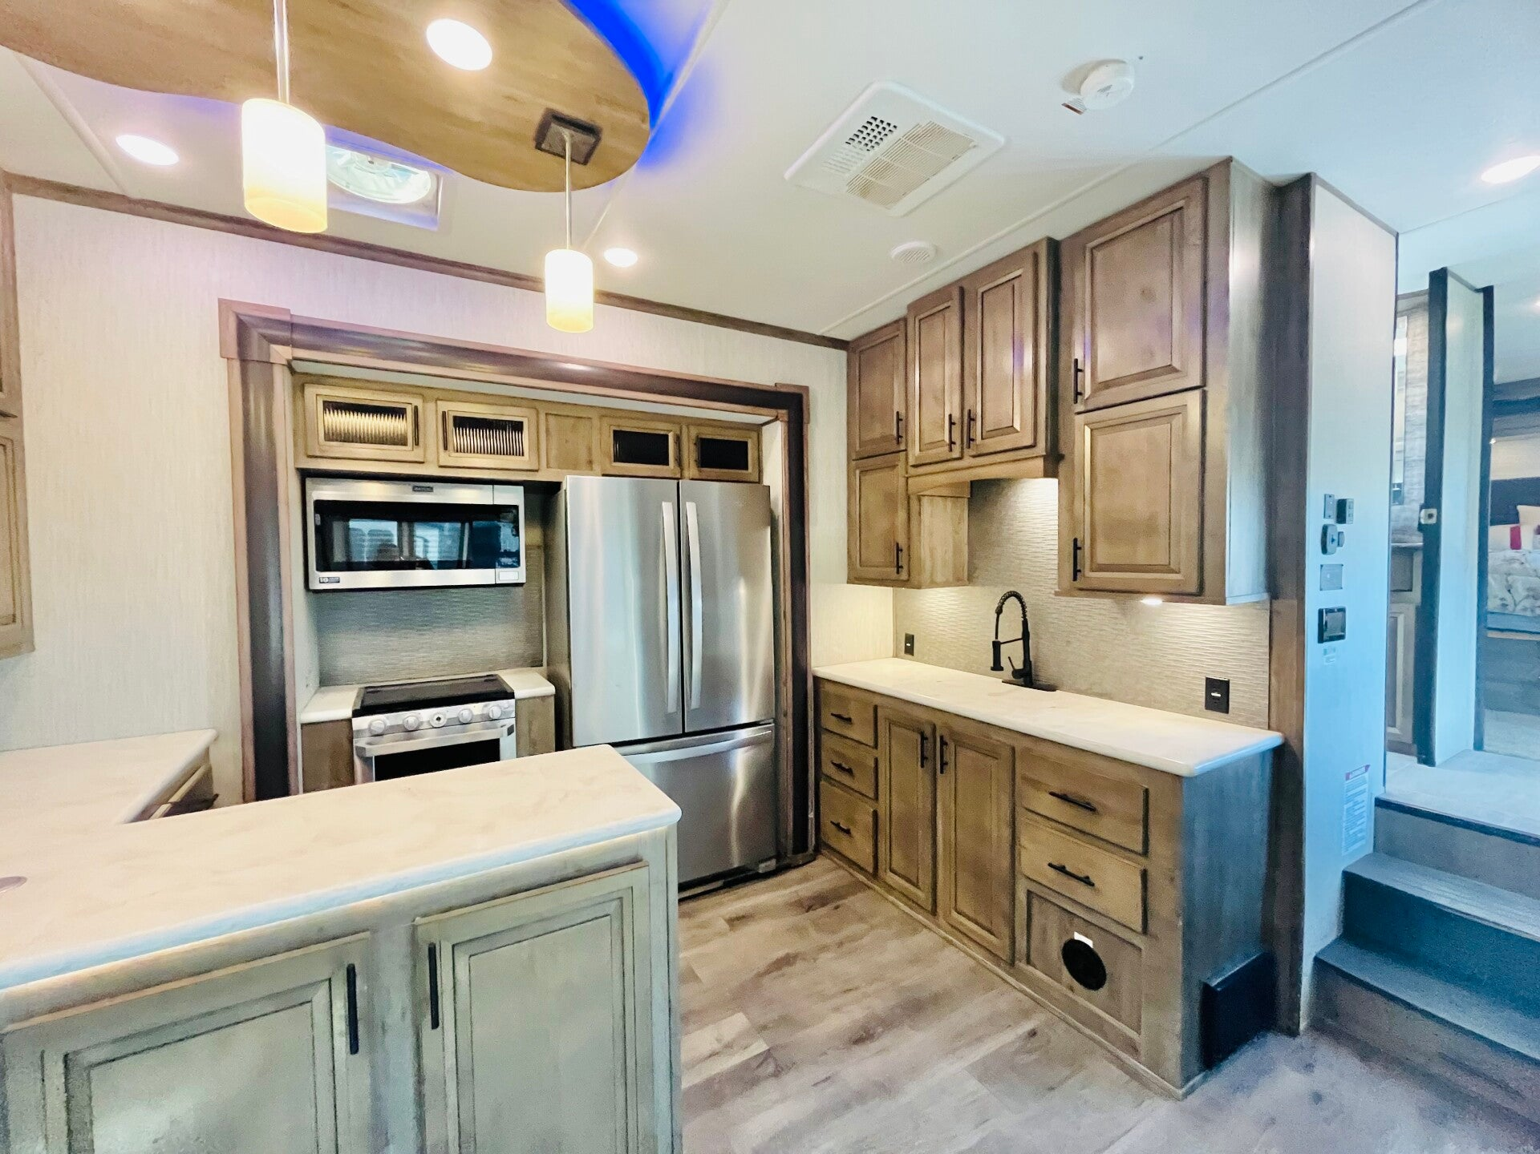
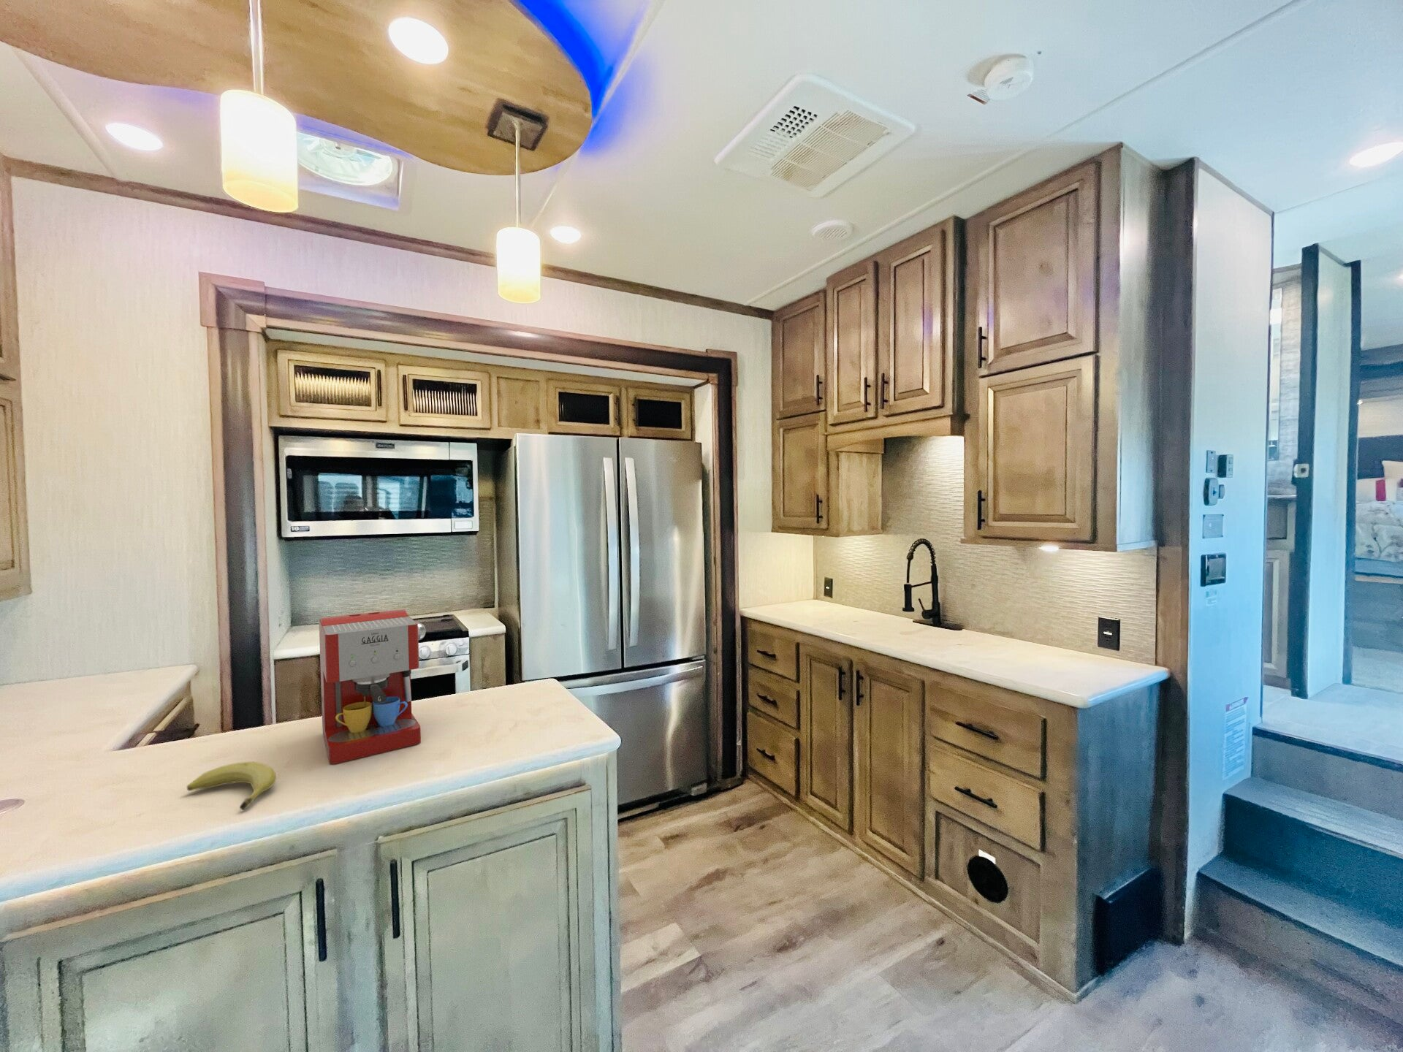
+ fruit [187,761,277,810]
+ coffee maker [318,609,426,765]
